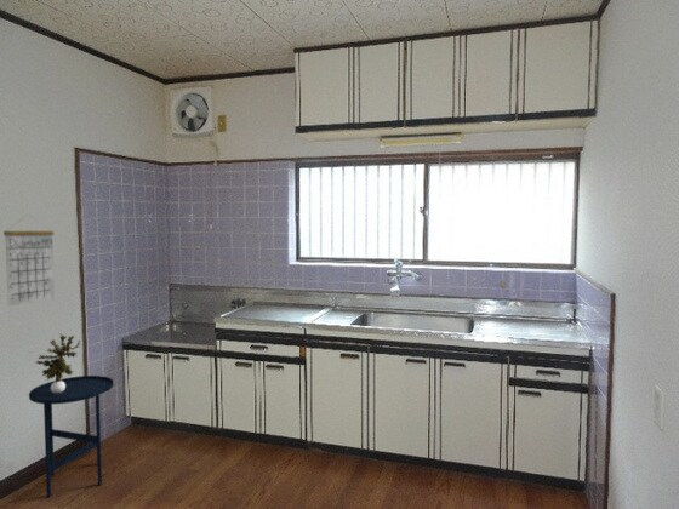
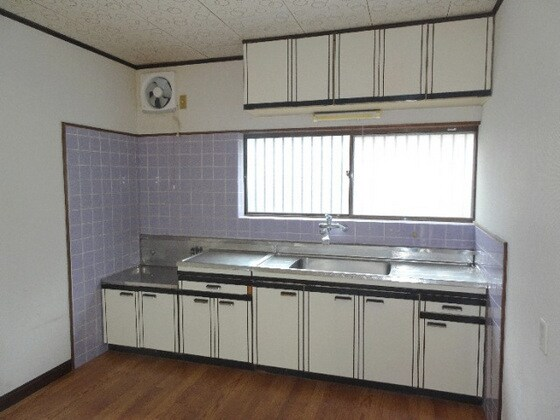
- calendar [2,215,56,308]
- side table [28,374,115,498]
- potted plant [35,332,82,394]
